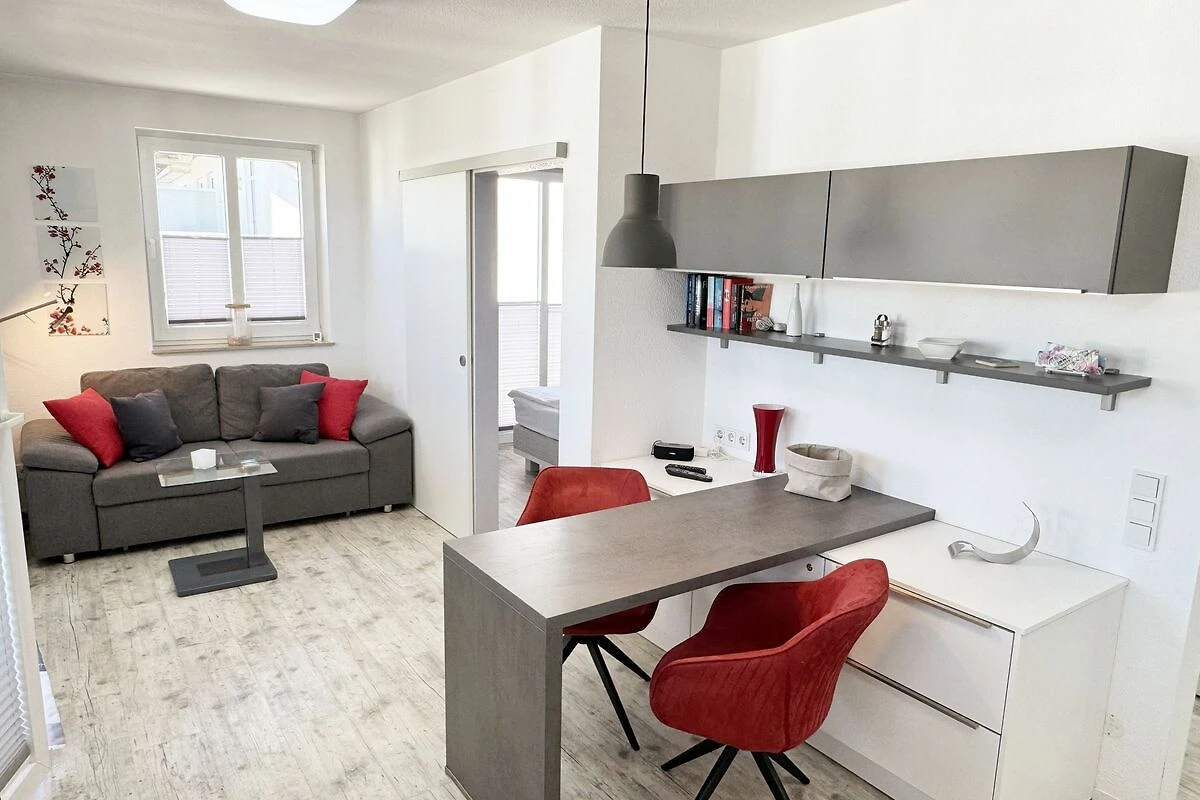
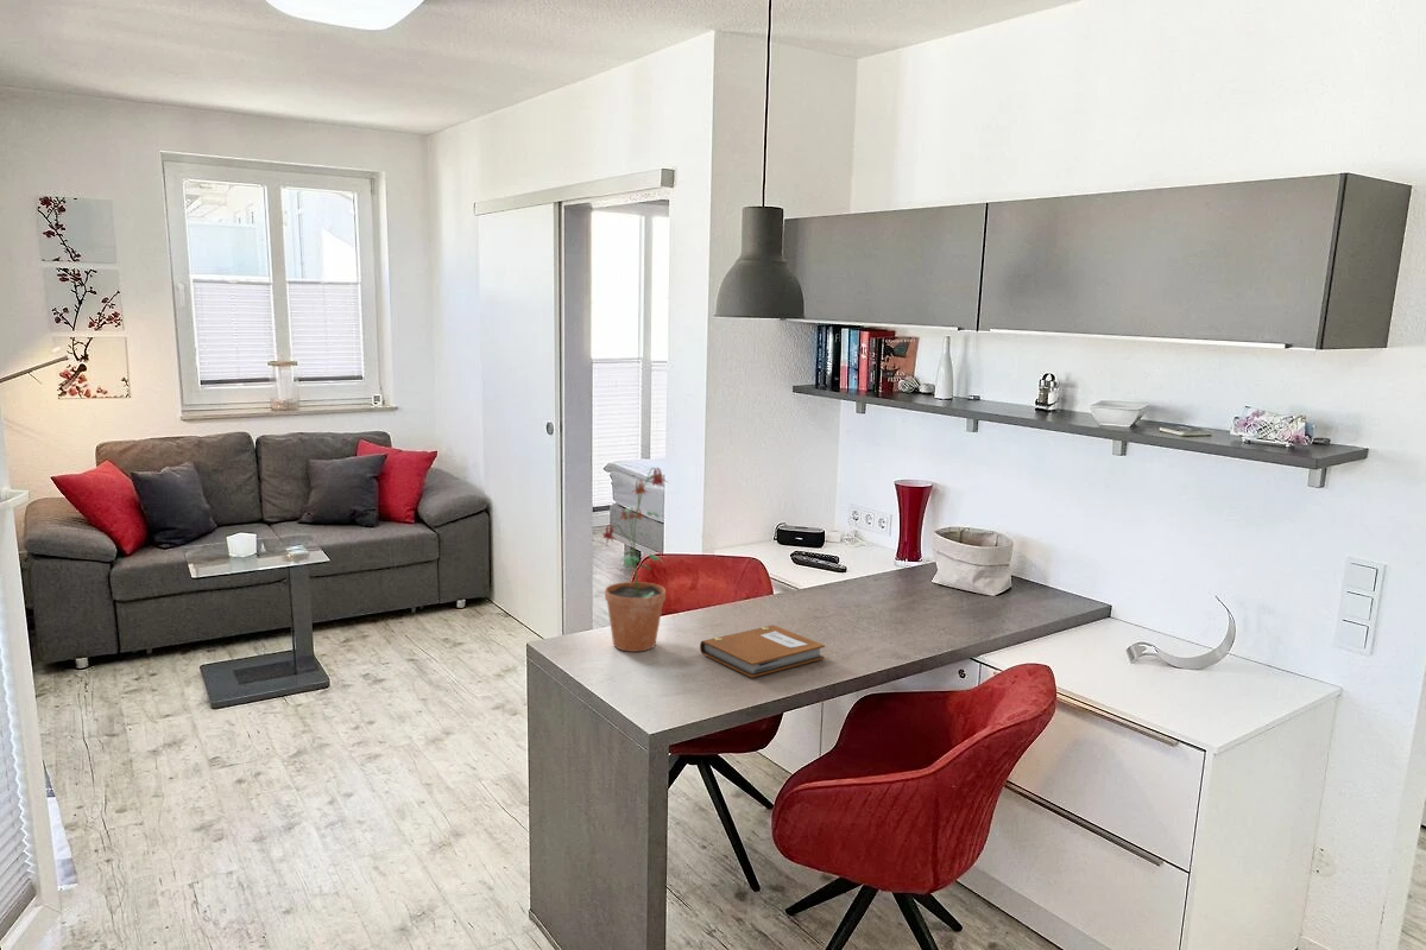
+ potted plant [598,467,670,653]
+ notebook [699,625,826,679]
